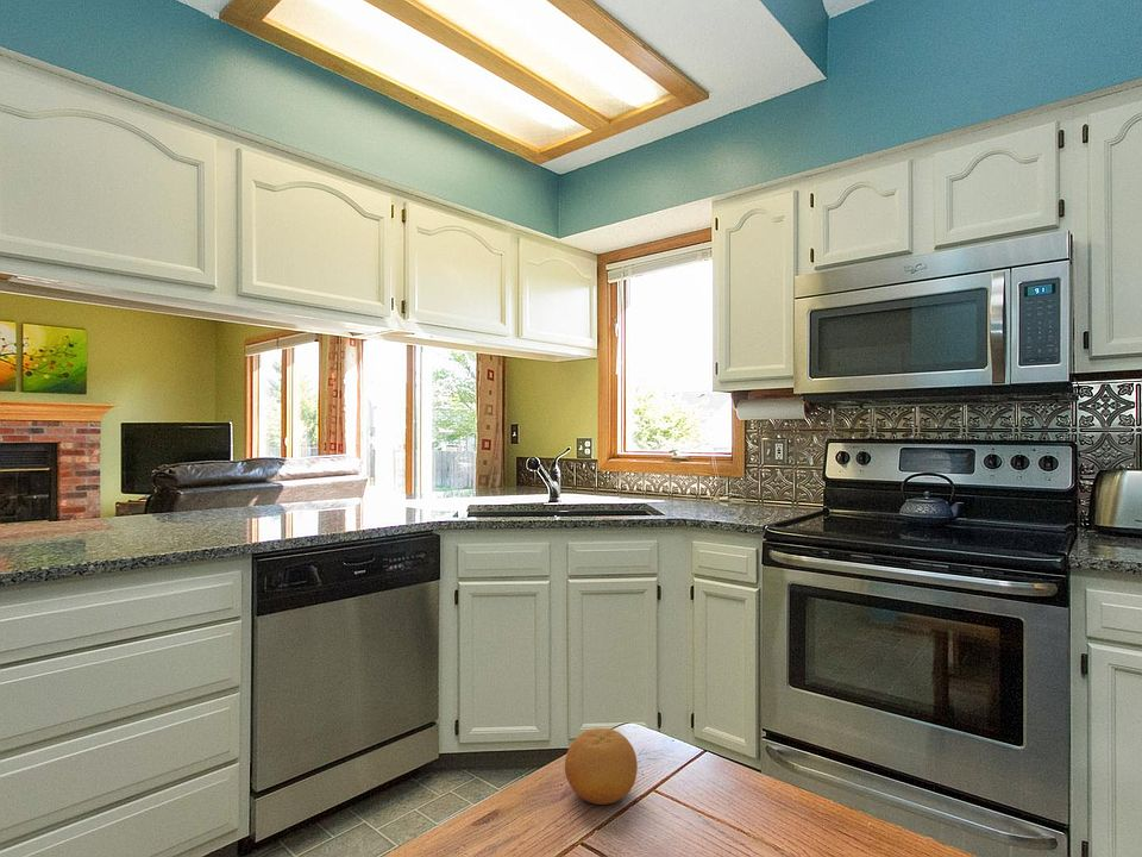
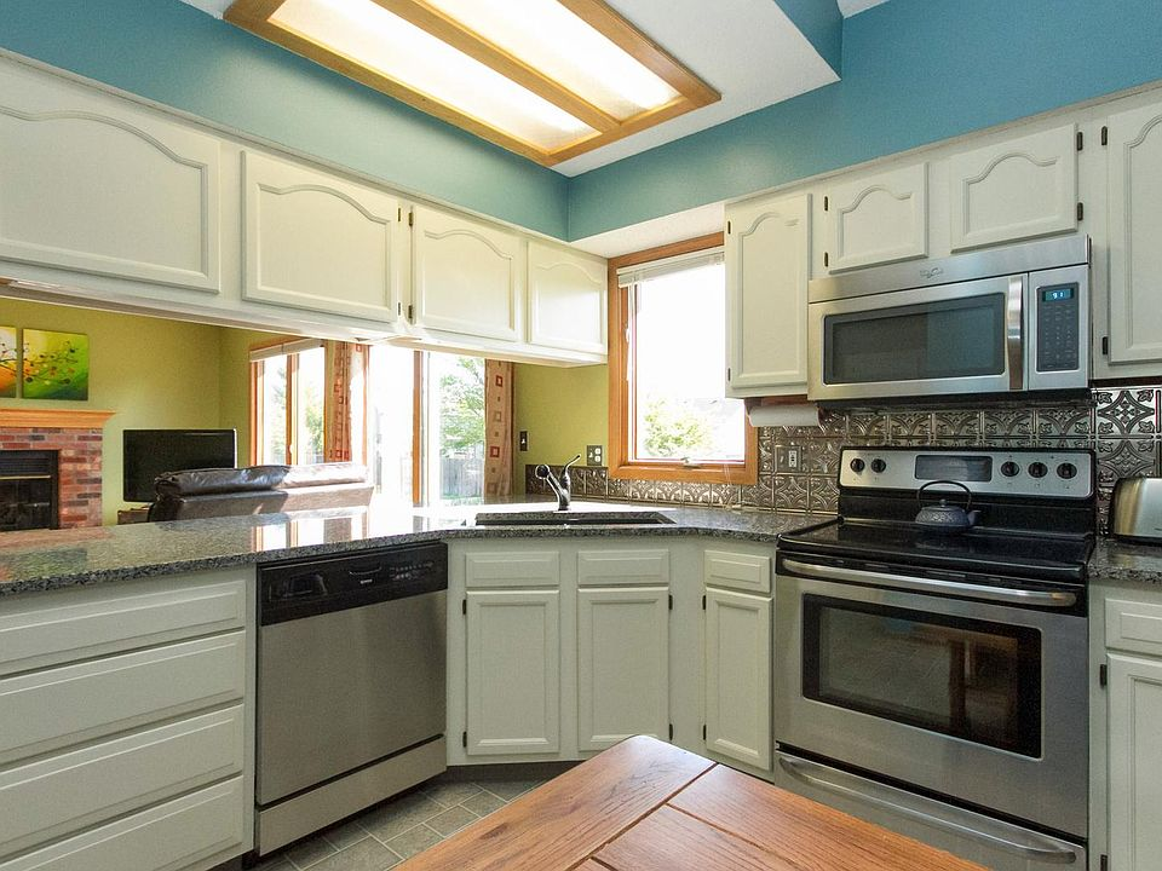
- fruit [564,727,639,806]
